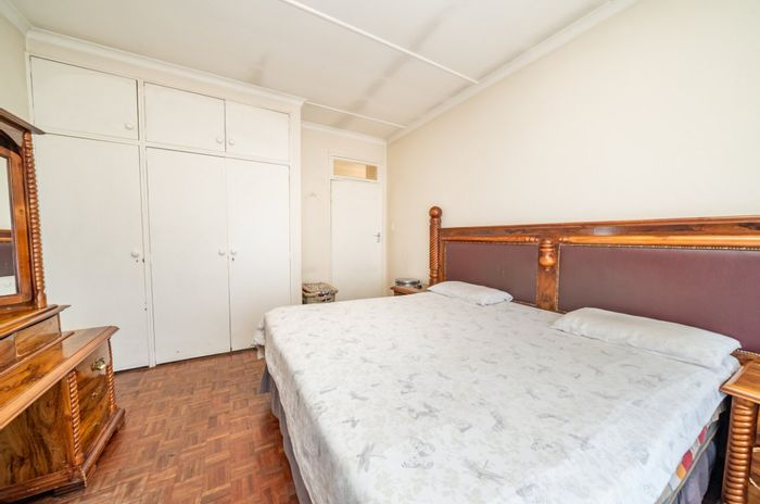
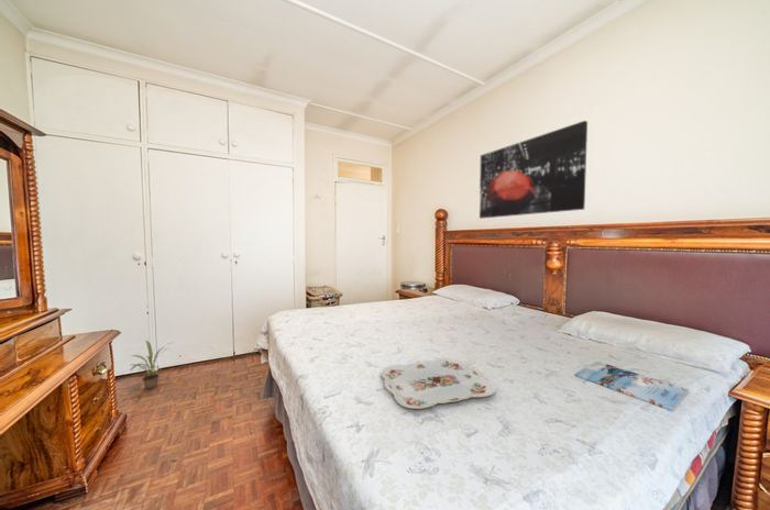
+ magazine [574,361,690,412]
+ serving tray [381,357,497,410]
+ wall art [479,120,588,220]
+ potted plant [129,340,175,390]
